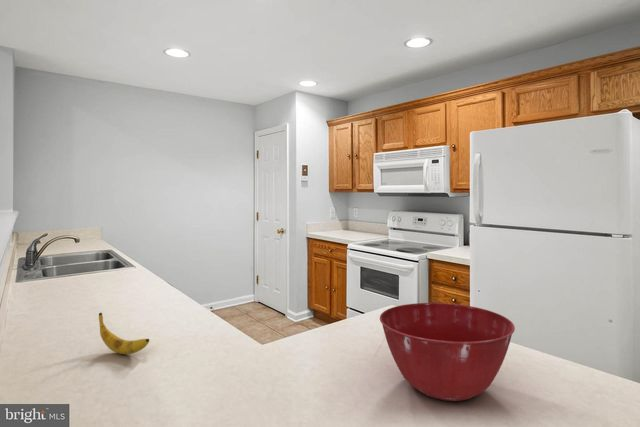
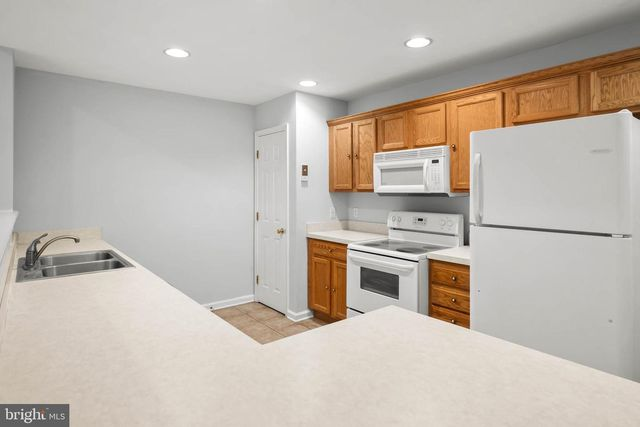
- banana [98,312,150,355]
- mixing bowl [379,302,516,402]
